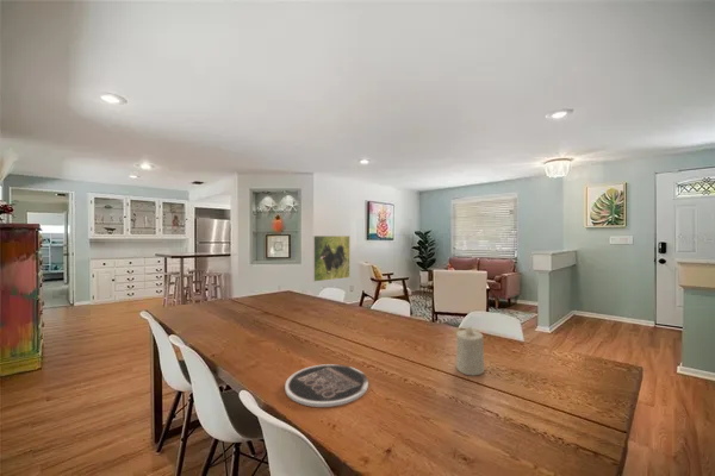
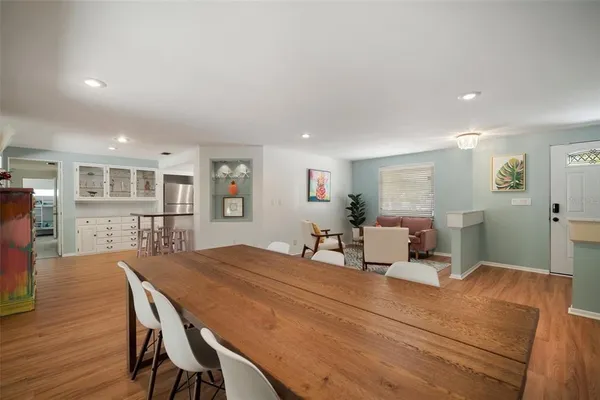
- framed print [312,234,352,283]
- candle [455,326,485,376]
- plate [284,363,369,408]
